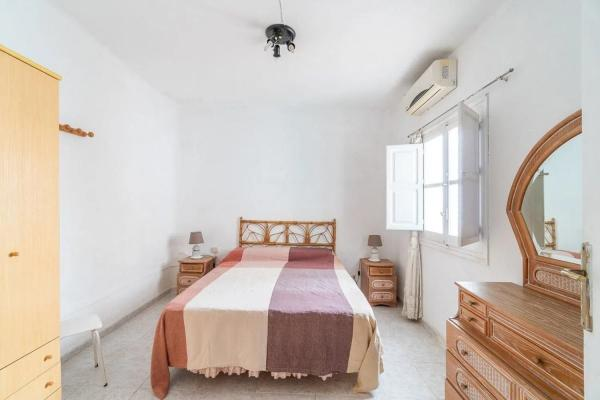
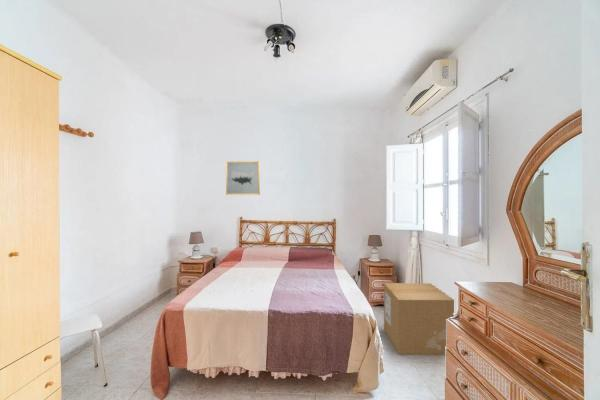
+ wall art [225,160,261,196]
+ cardboard box [383,282,455,356]
